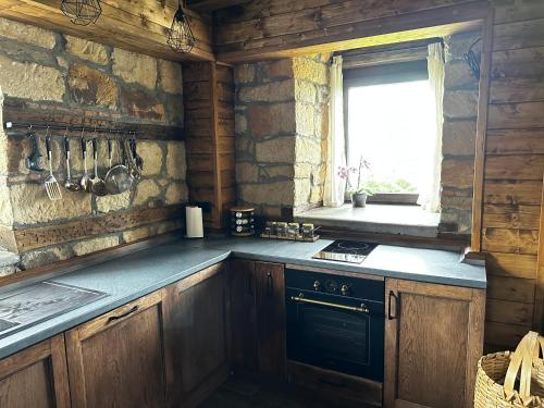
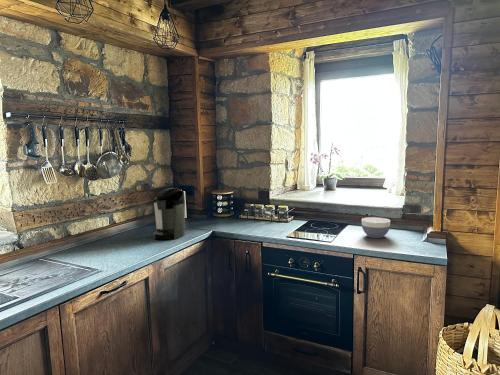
+ coffee maker [153,187,186,241]
+ bowl [360,216,391,239]
